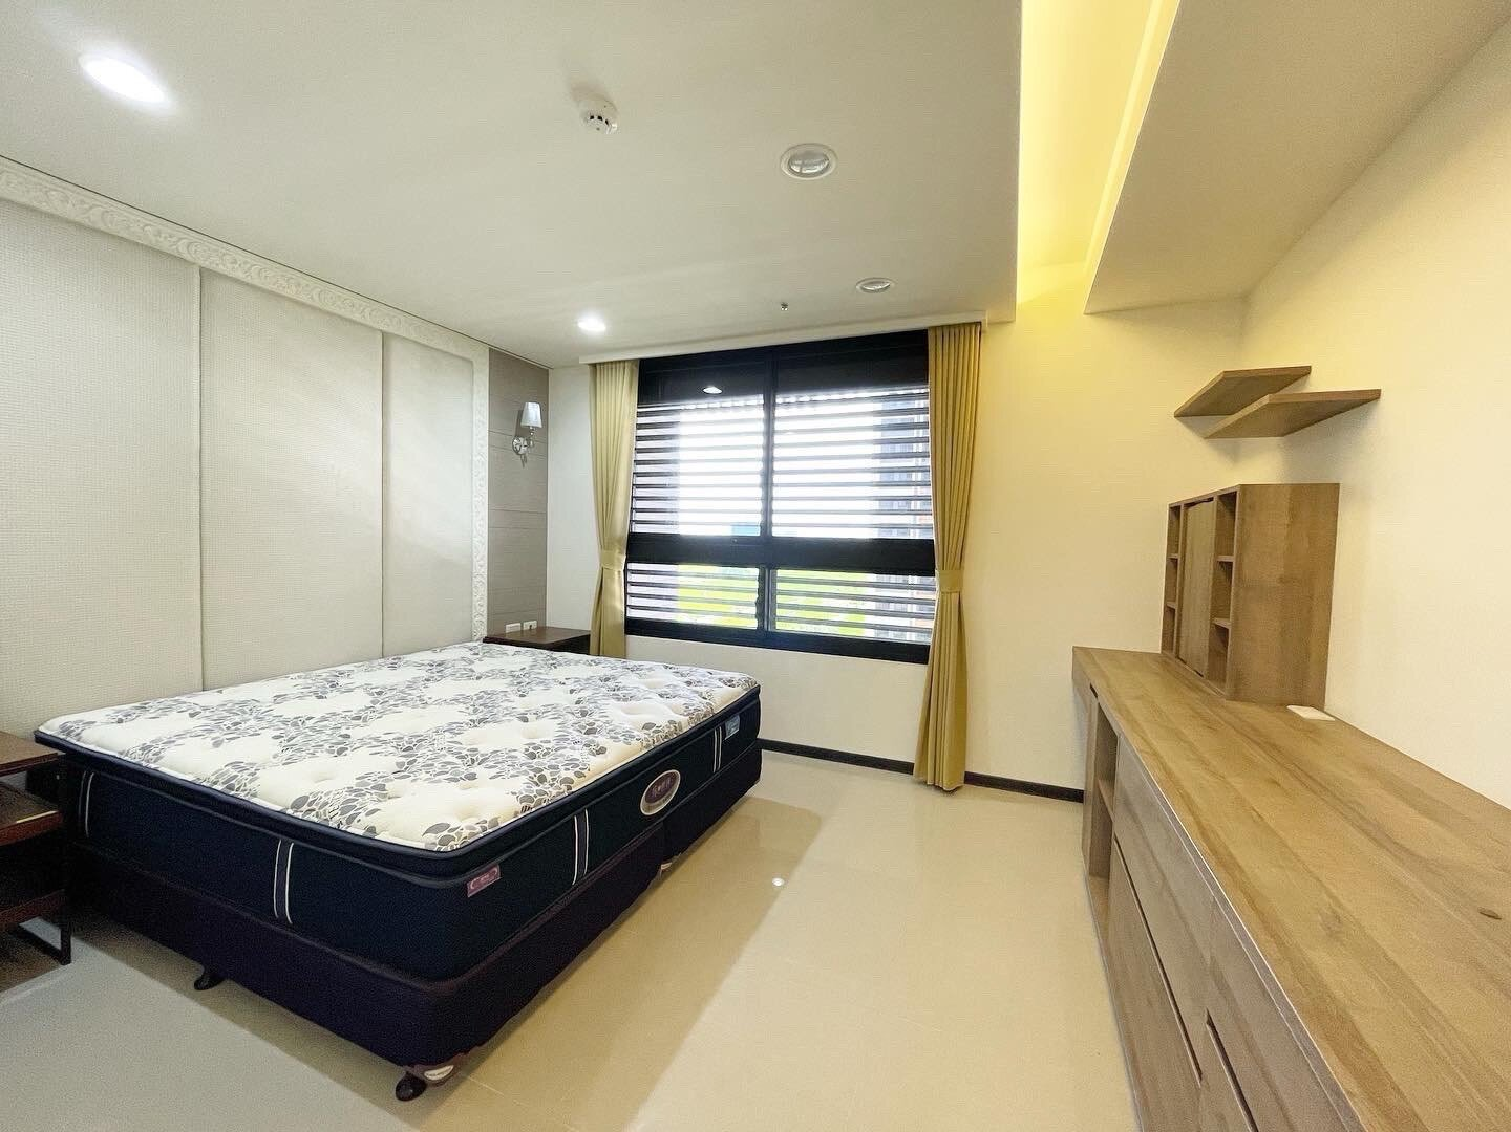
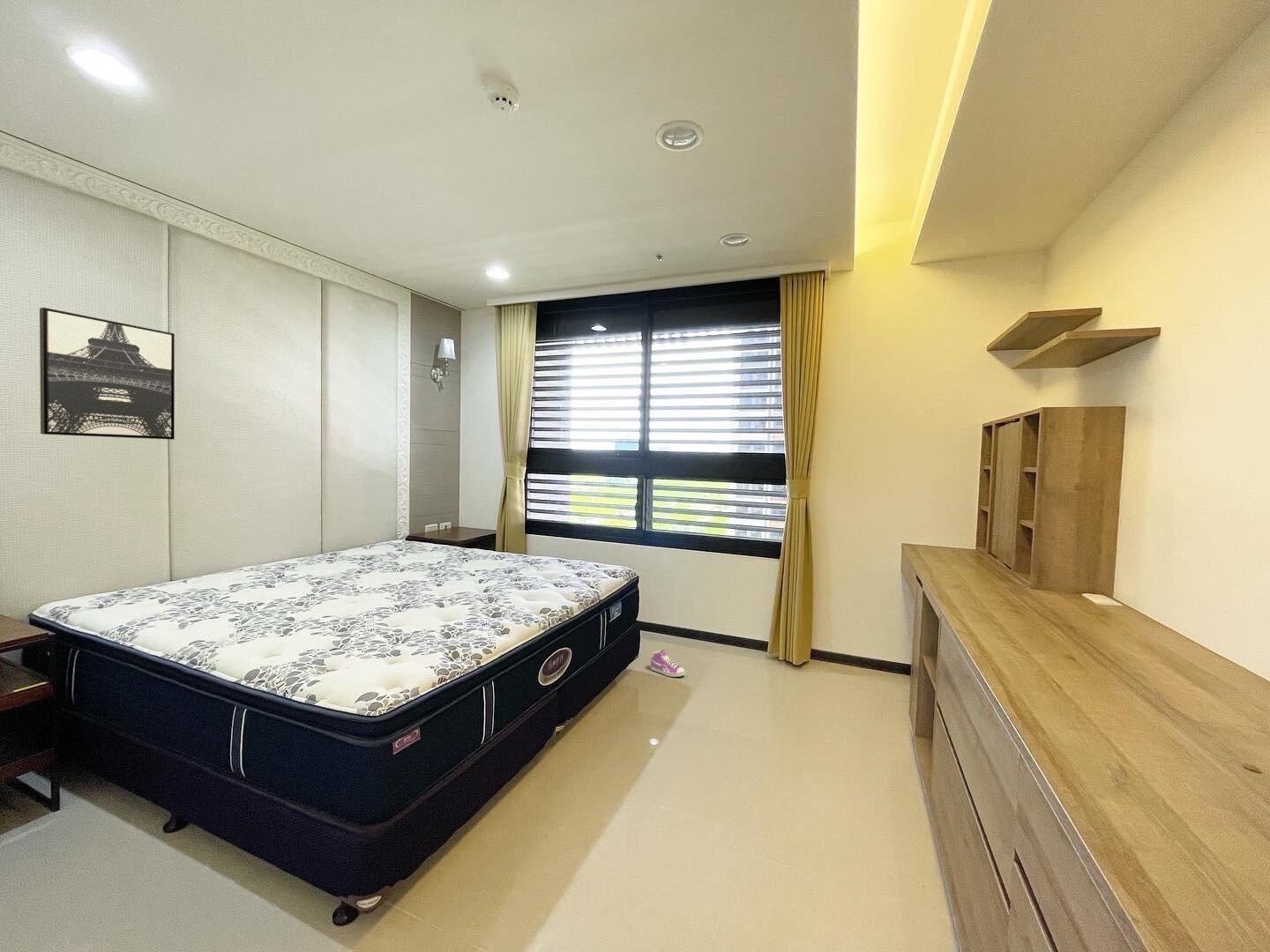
+ sneaker [650,649,686,678]
+ wall art [39,307,176,440]
